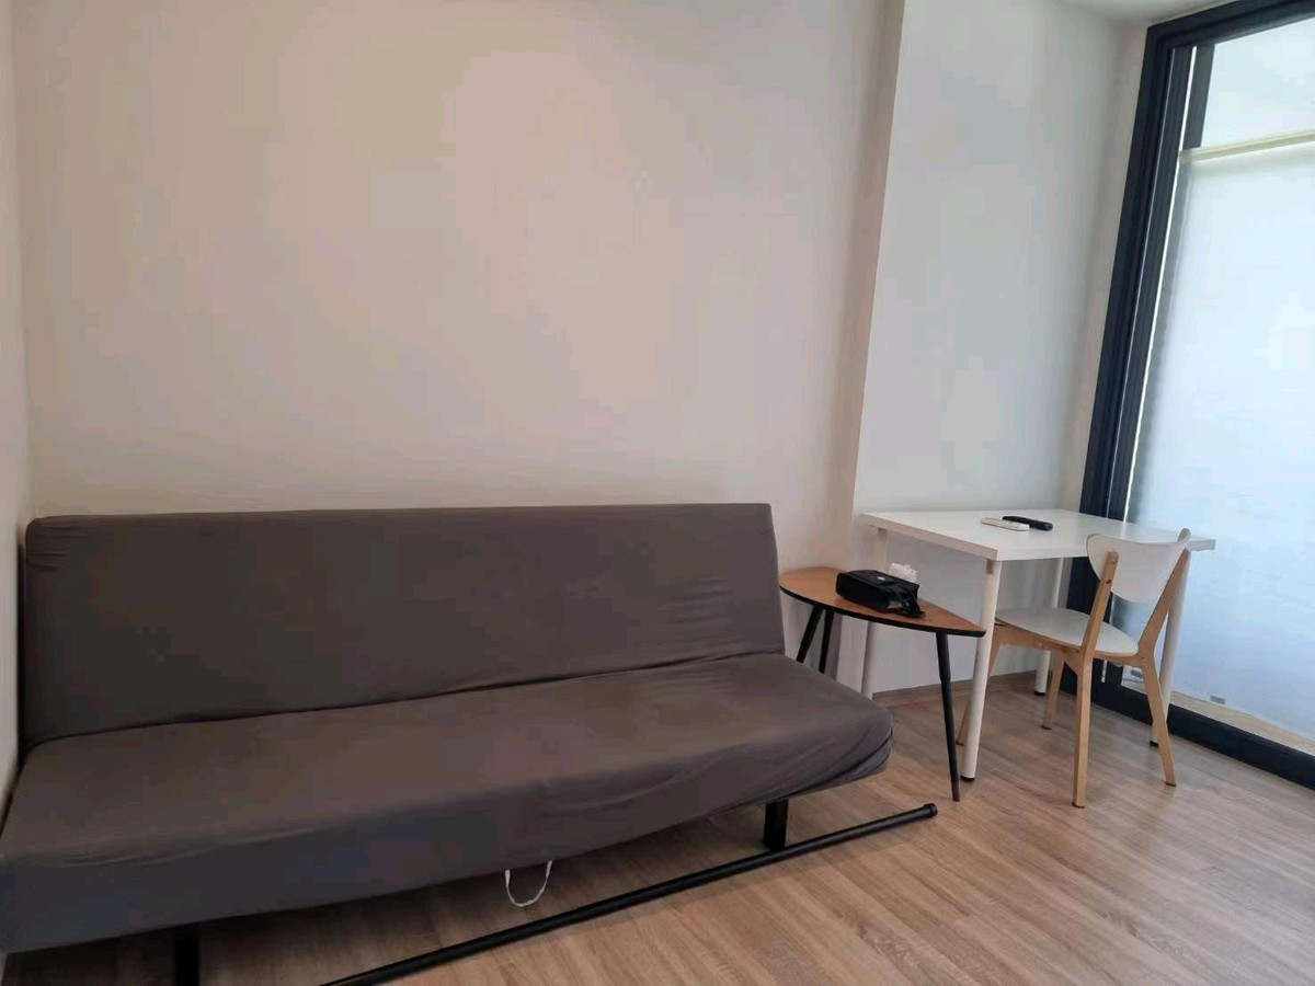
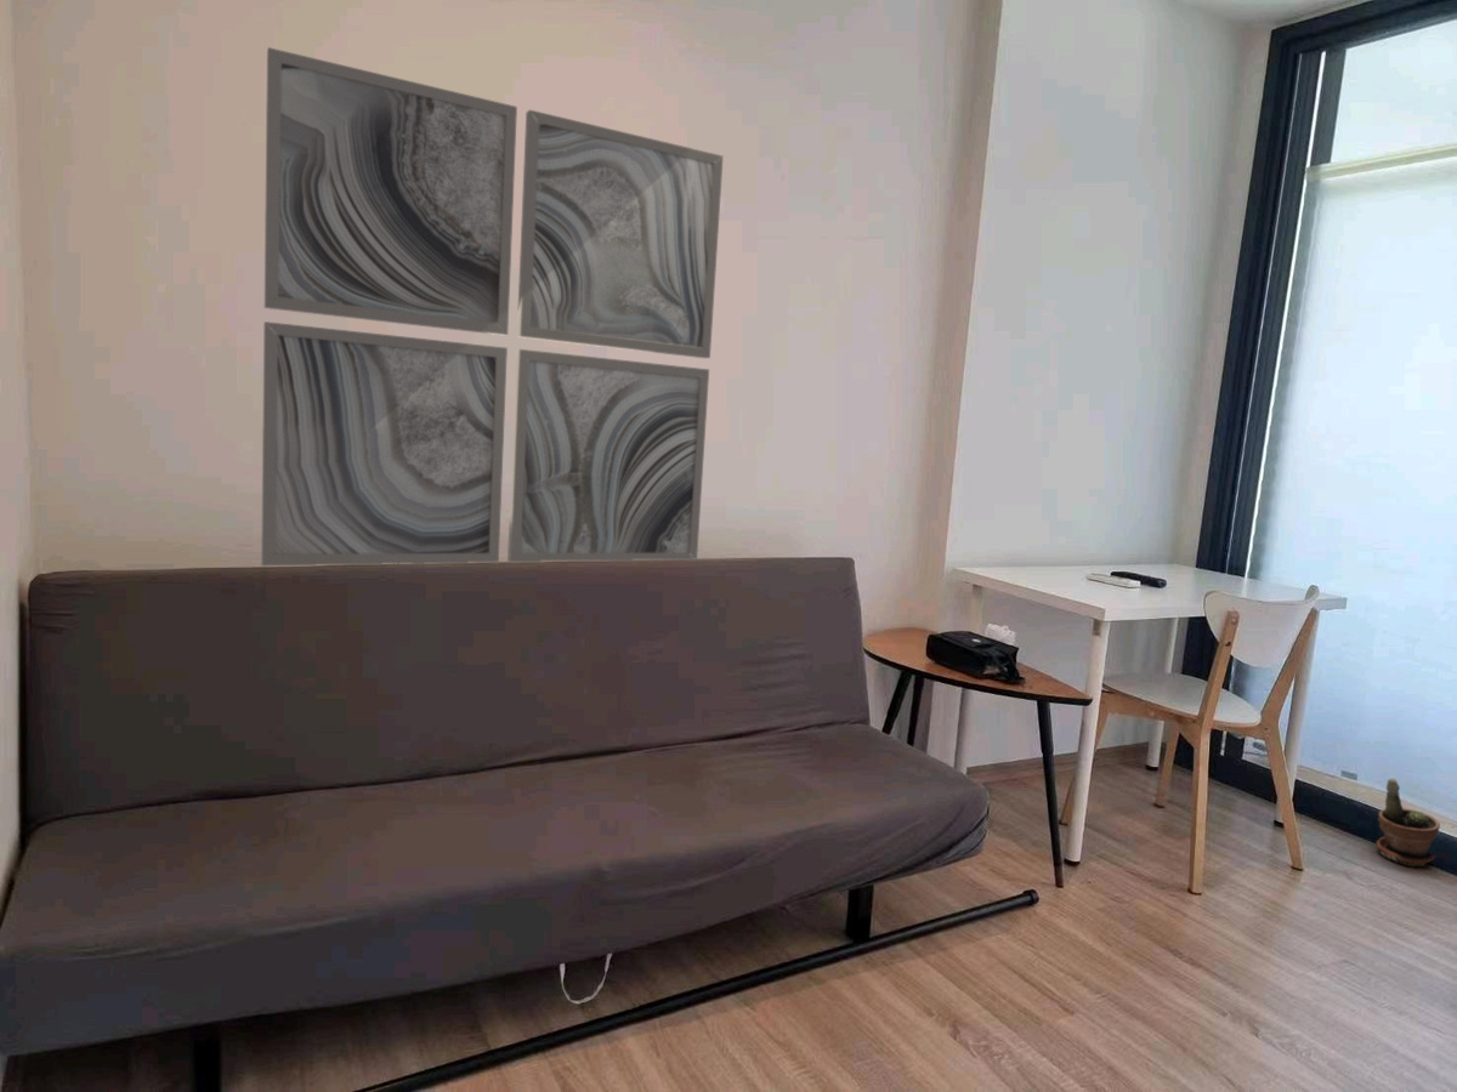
+ wall art [260,46,725,567]
+ potted plant [1376,777,1441,868]
